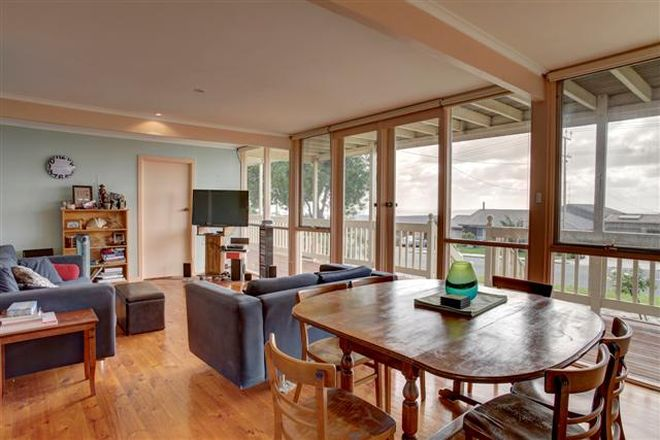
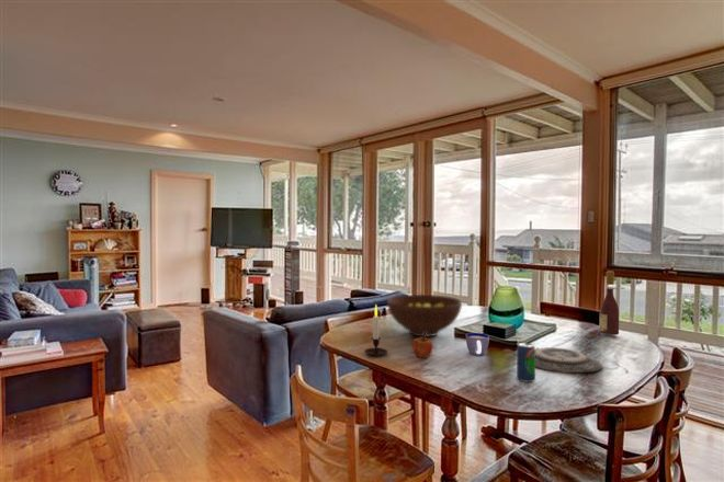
+ wine bottle [598,271,620,336]
+ cup [465,332,490,356]
+ fruit bowl [386,294,463,337]
+ candle [363,305,388,357]
+ beverage can [516,342,536,383]
+ apple [411,332,434,359]
+ plate [535,346,603,374]
